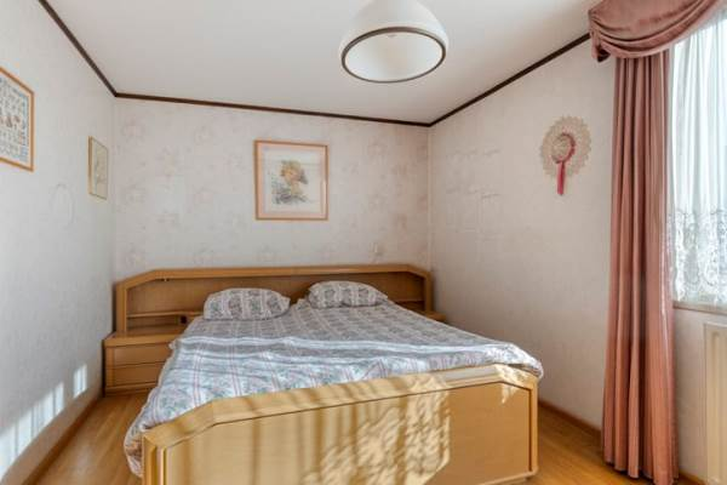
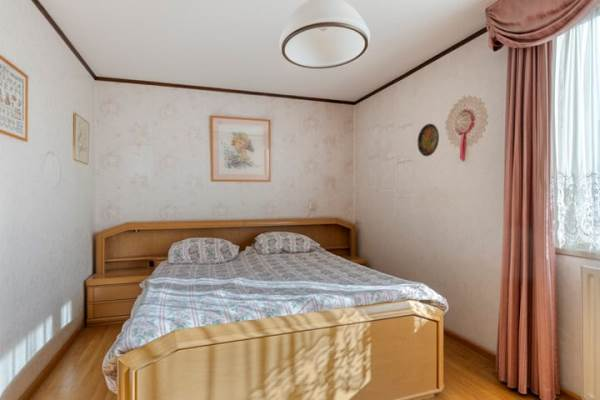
+ decorative plate [416,123,440,157]
